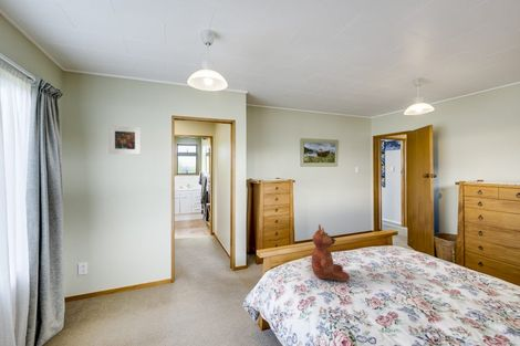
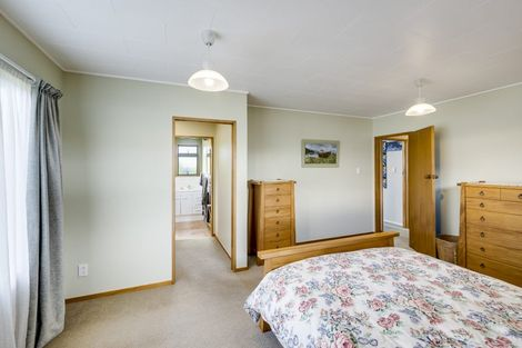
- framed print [107,125,142,156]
- teddy bear [311,223,351,283]
